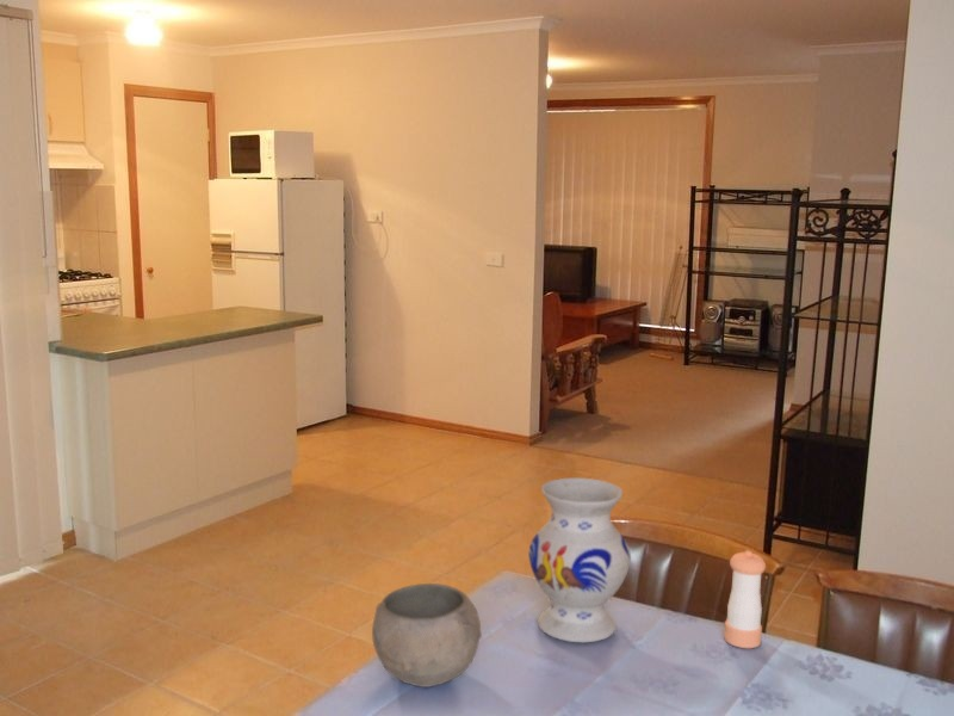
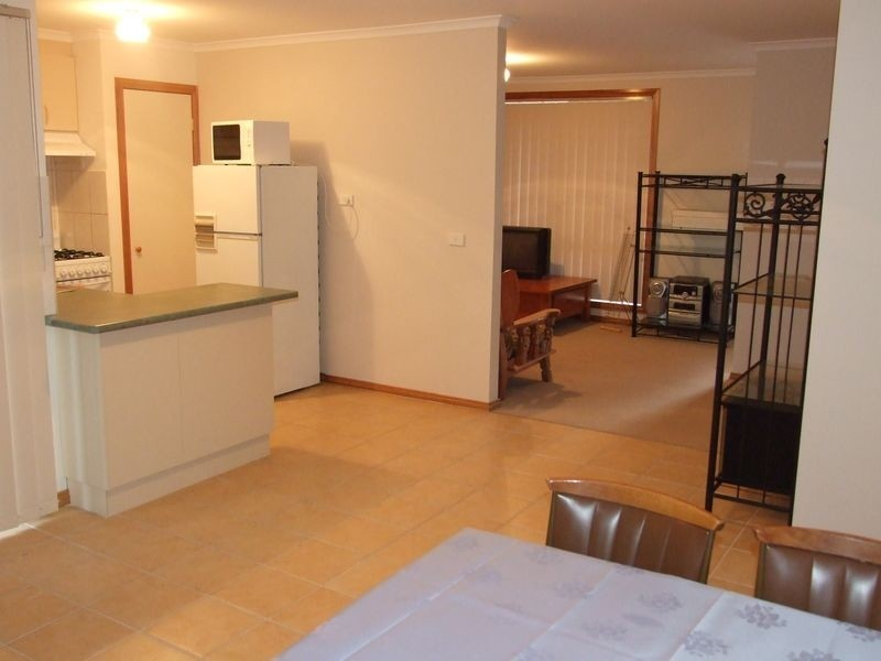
- vase [527,477,632,644]
- pepper shaker [723,549,767,649]
- bowl [371,582,483,689]
